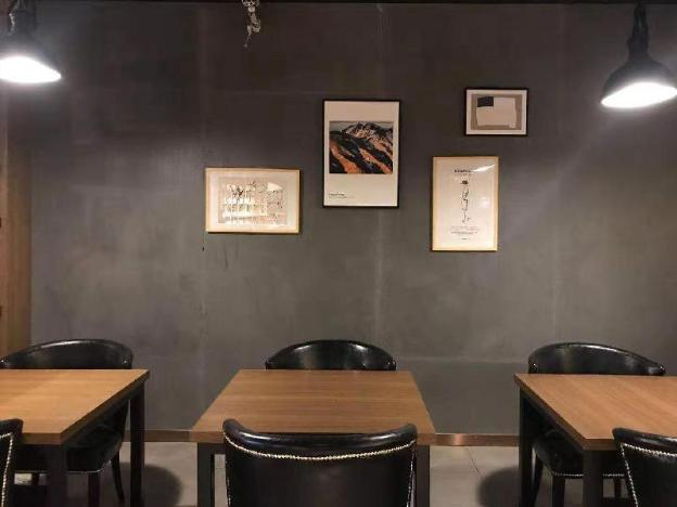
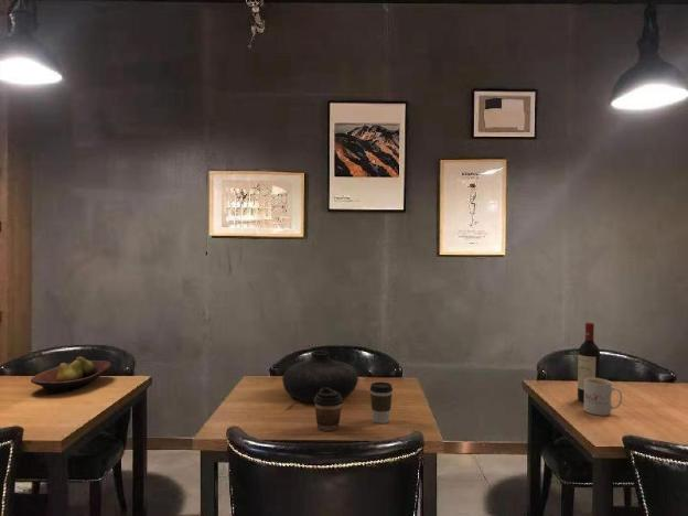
+ coffee cup [314,388,344,432]
+ fruit bowl [30,356,111,395]
+ vase [281,350,359,405]
+ wine bottle [577,322,601,404]
+ coffee cup [369,381,394,424]
+ mug [583,377,623,417]
